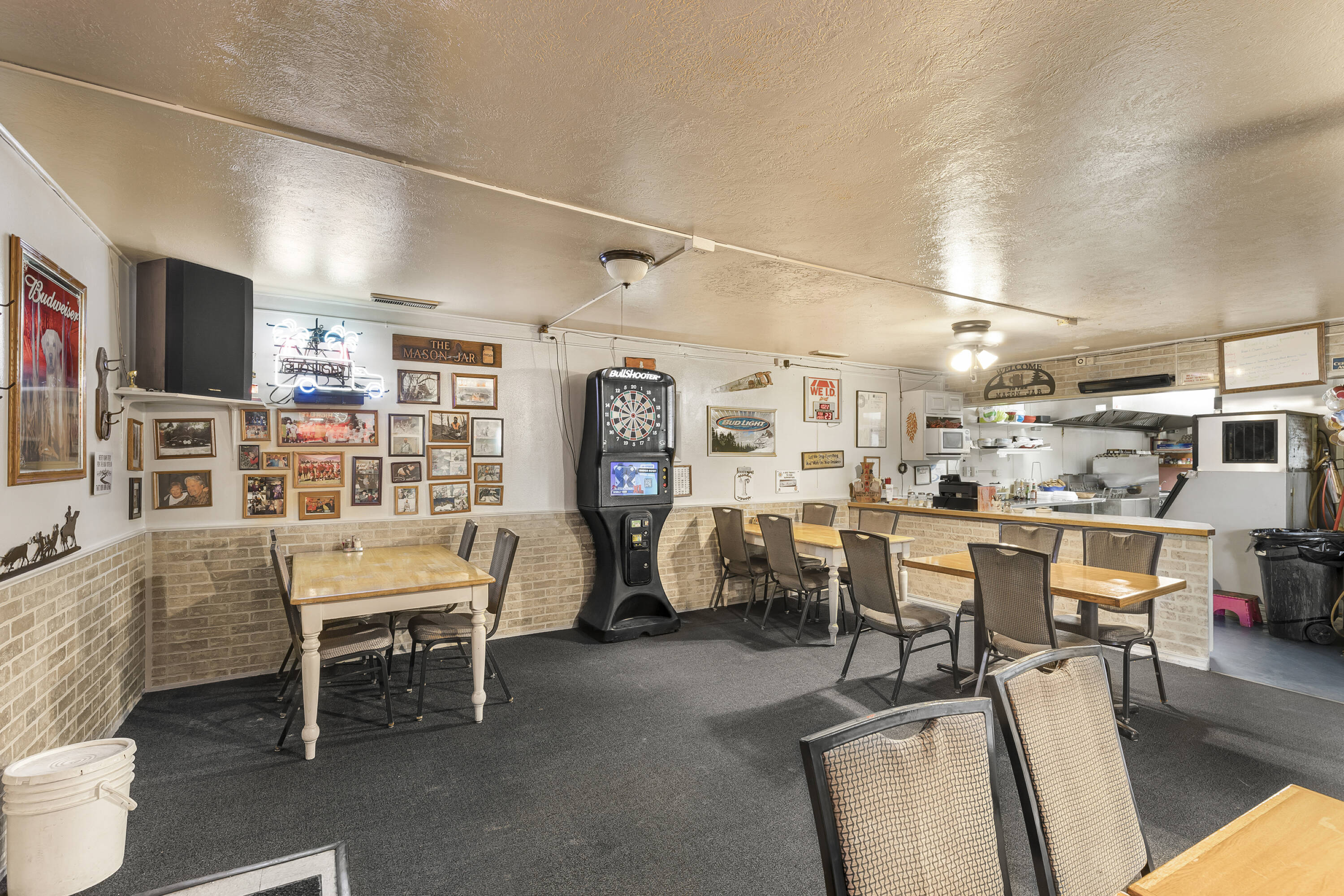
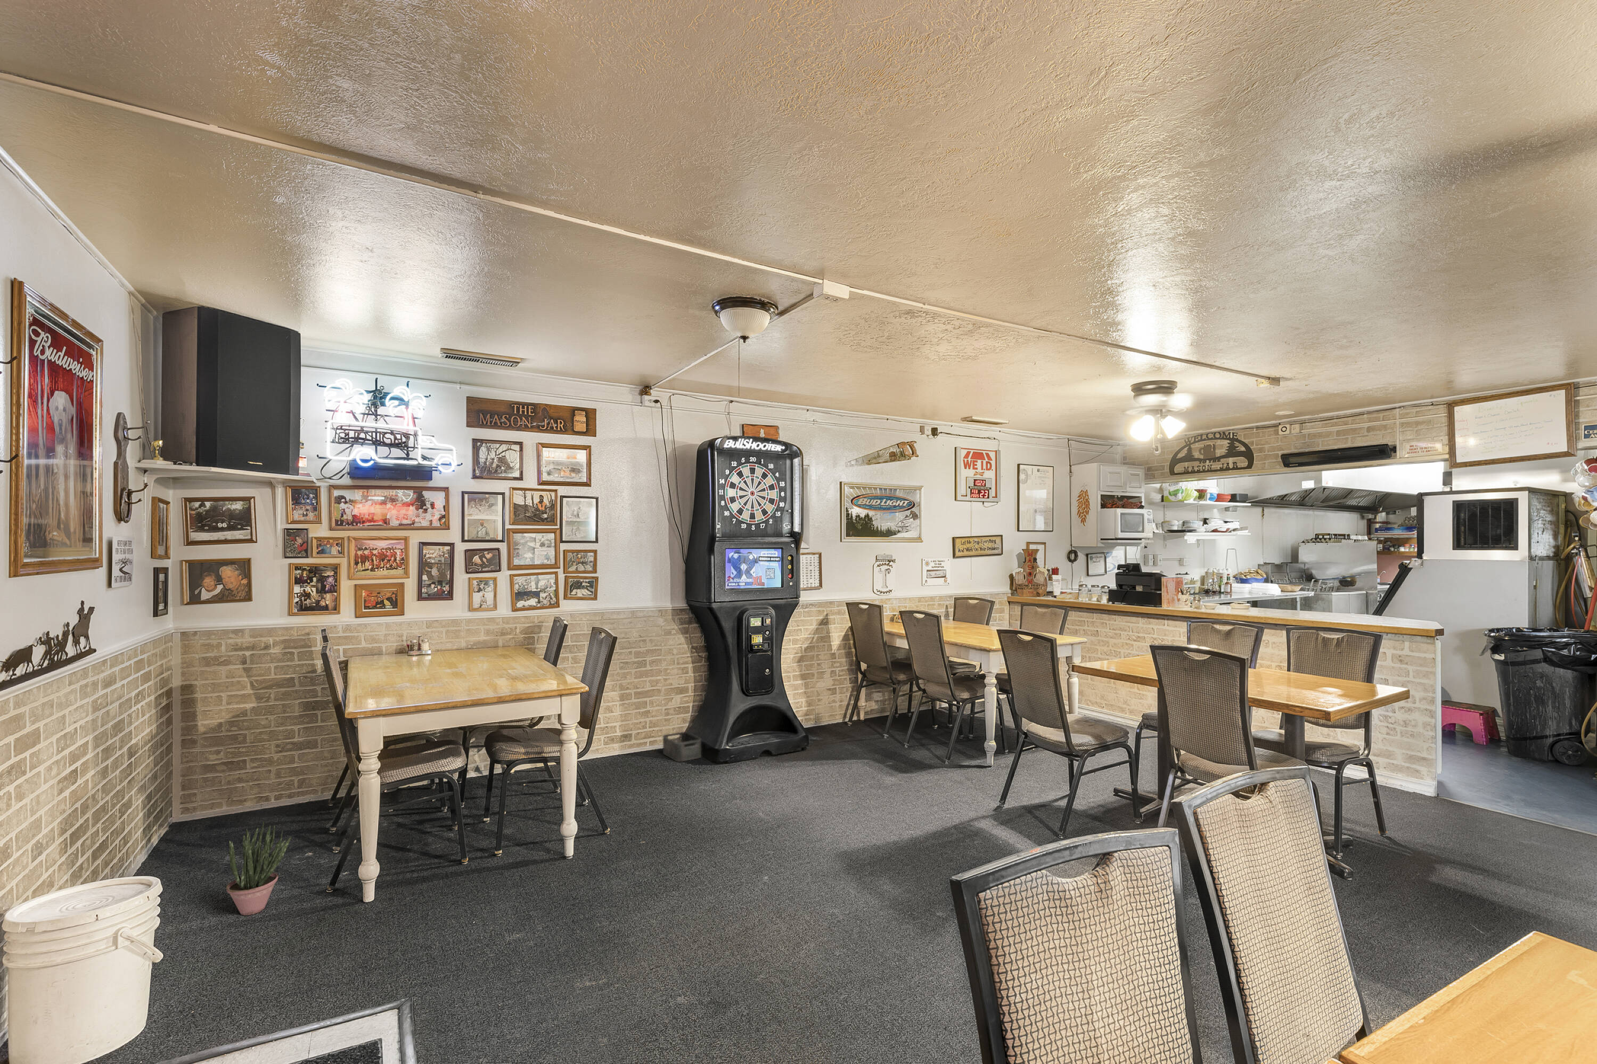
+ storage bin [662,732,702,762]
+ potted plant [226,822,291,916]
